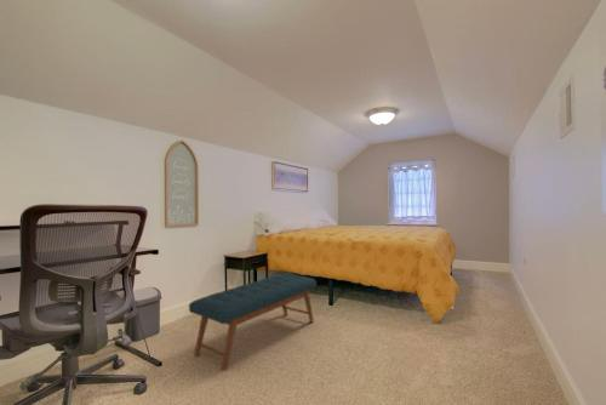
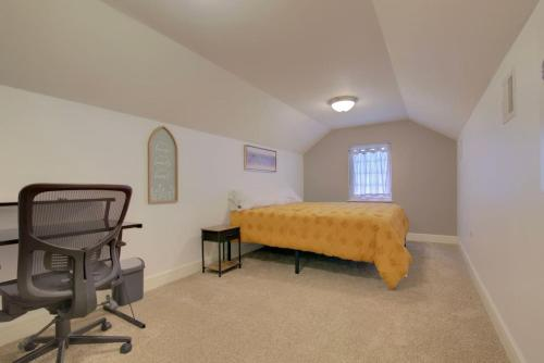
- bench [188,273,318,372]
